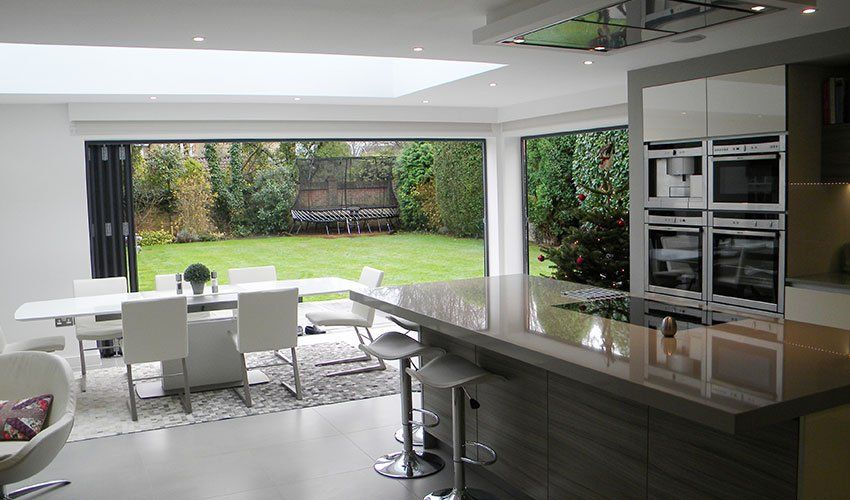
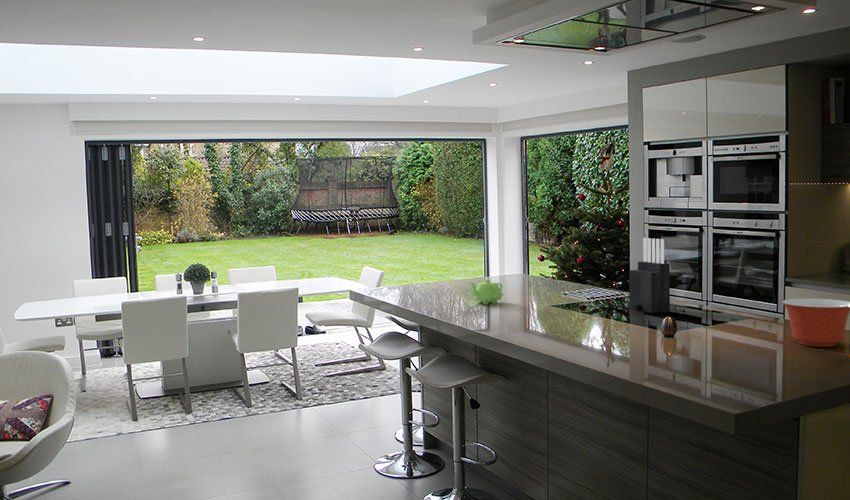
+ mixing bowl [781,297,850,348]
+ knife block [629,237,671,314]
+ teapot [469,279,504,305]
